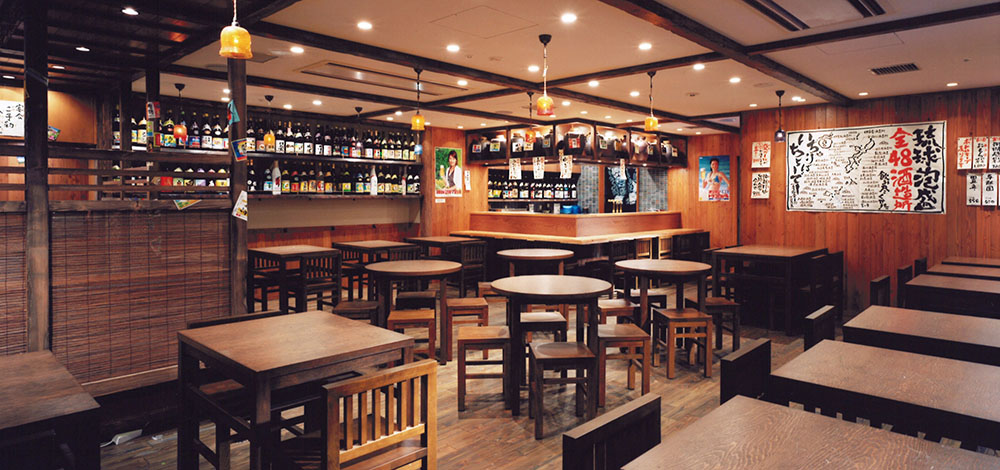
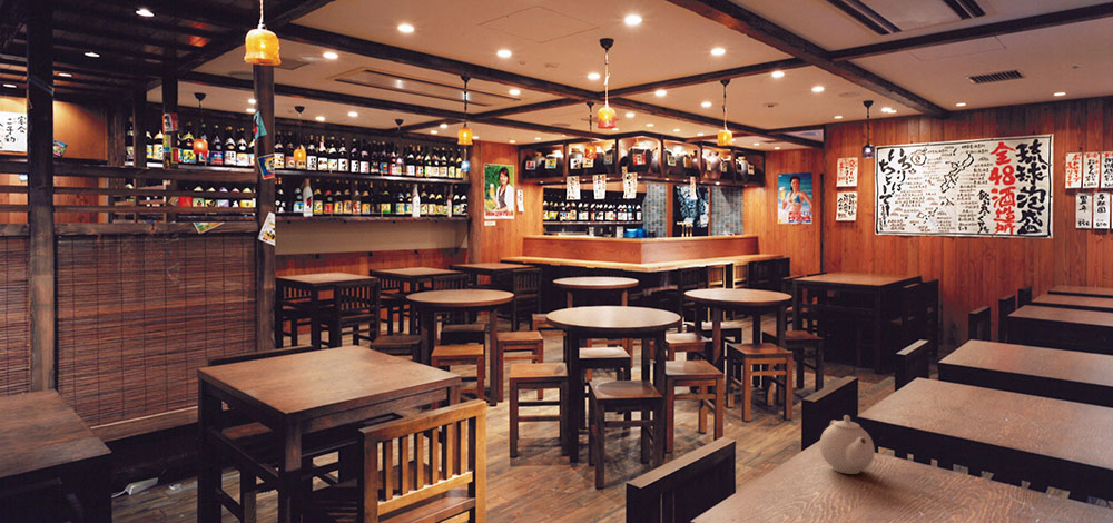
+ teapot [818,414,876,475]
